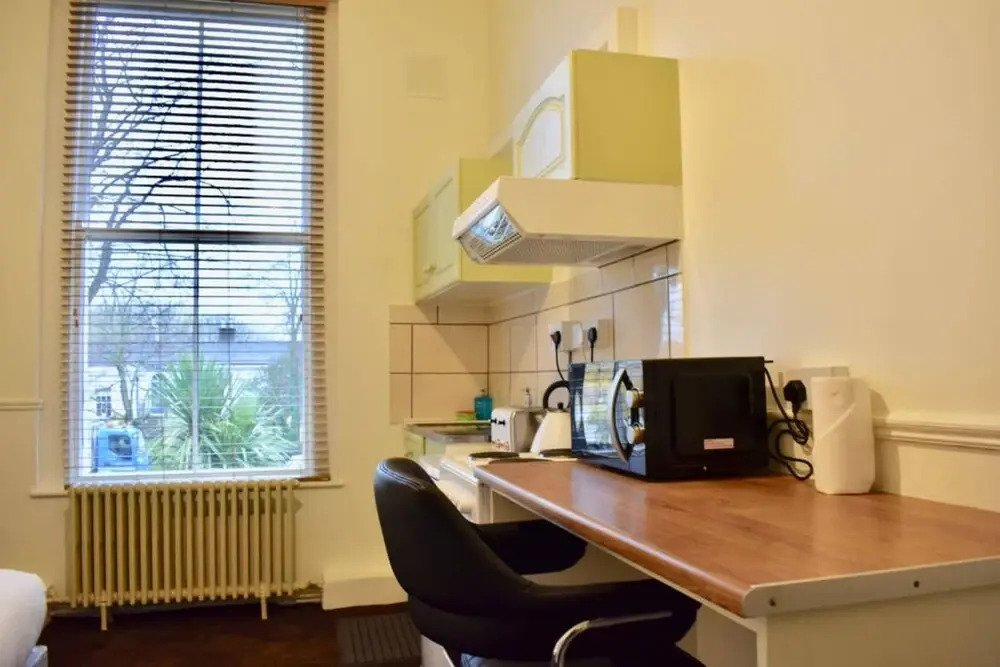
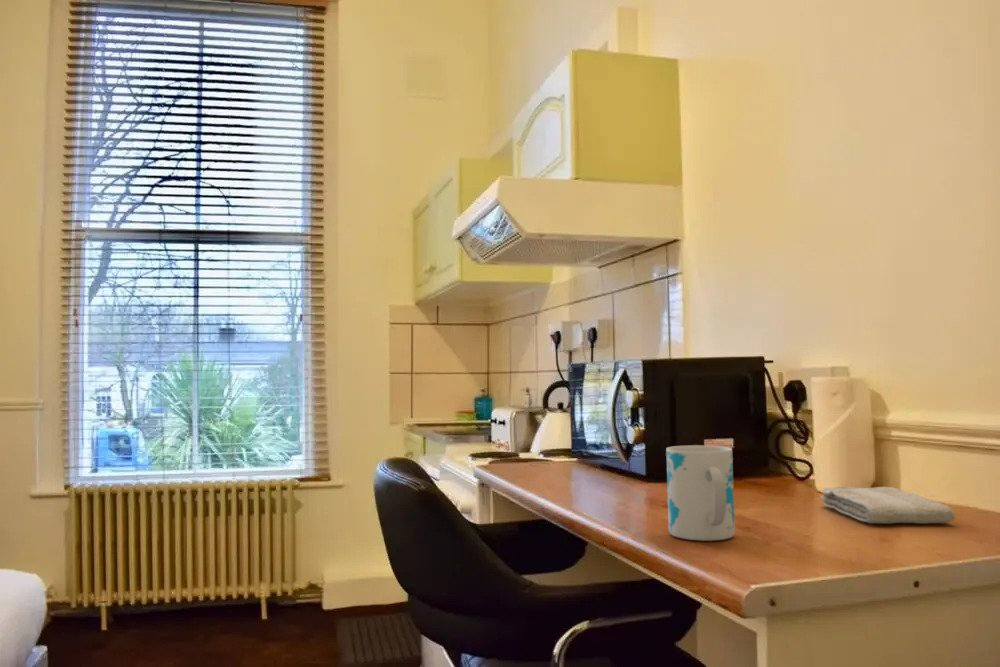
+ mug [665,444,736,542]
+ washcloth [820,485,956,525]
